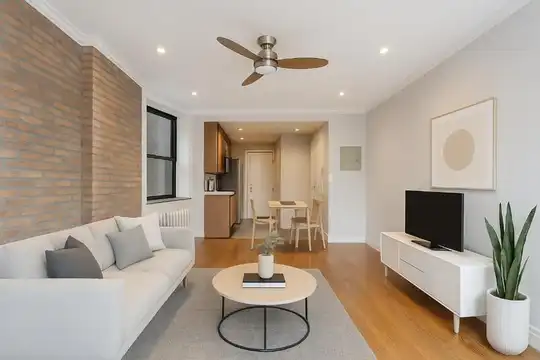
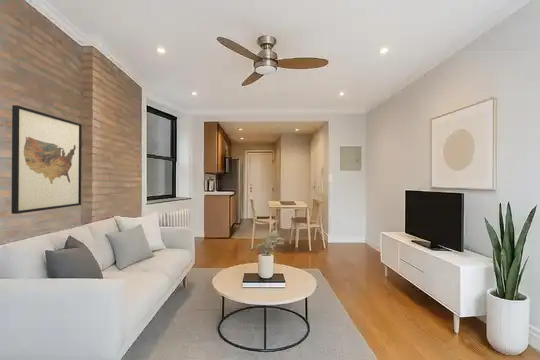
+ wall art [11,104,83,215]
